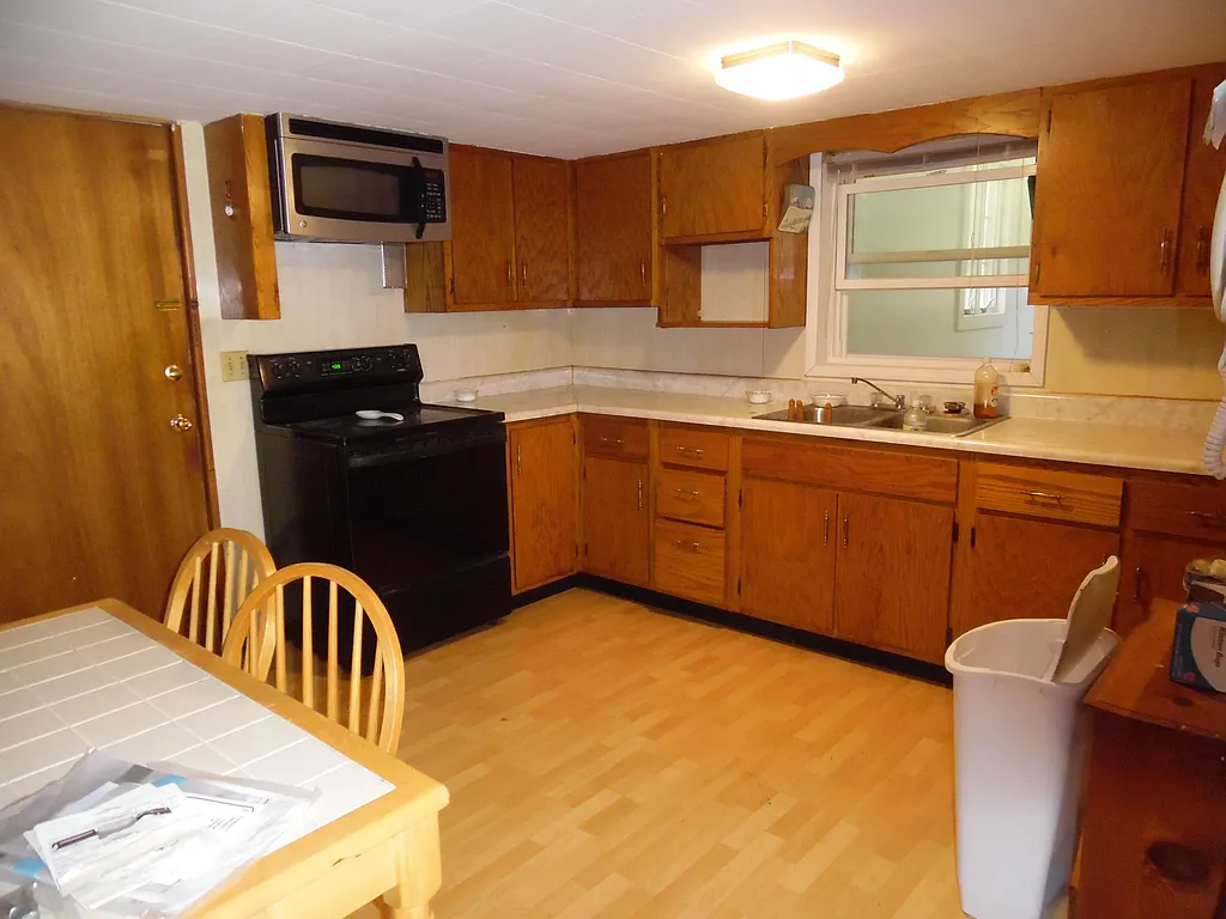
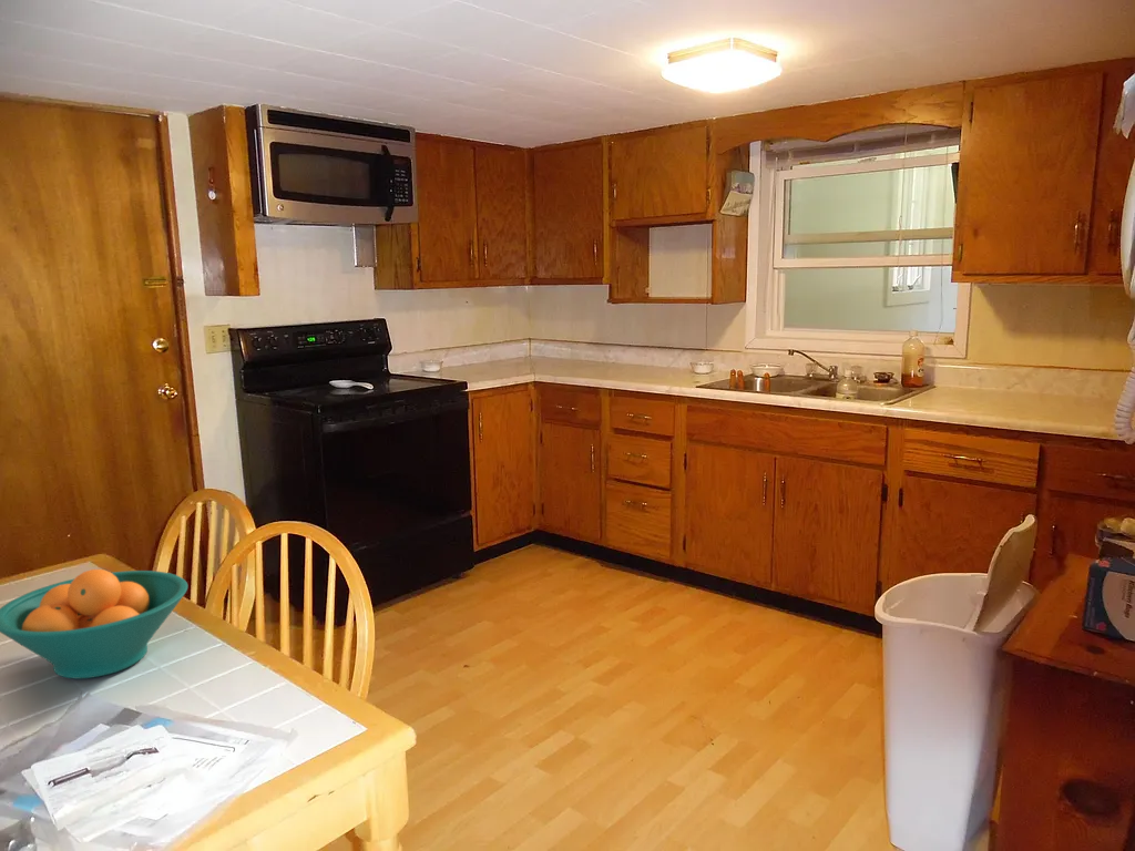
+ fruit bowl [0,568,190,680]
